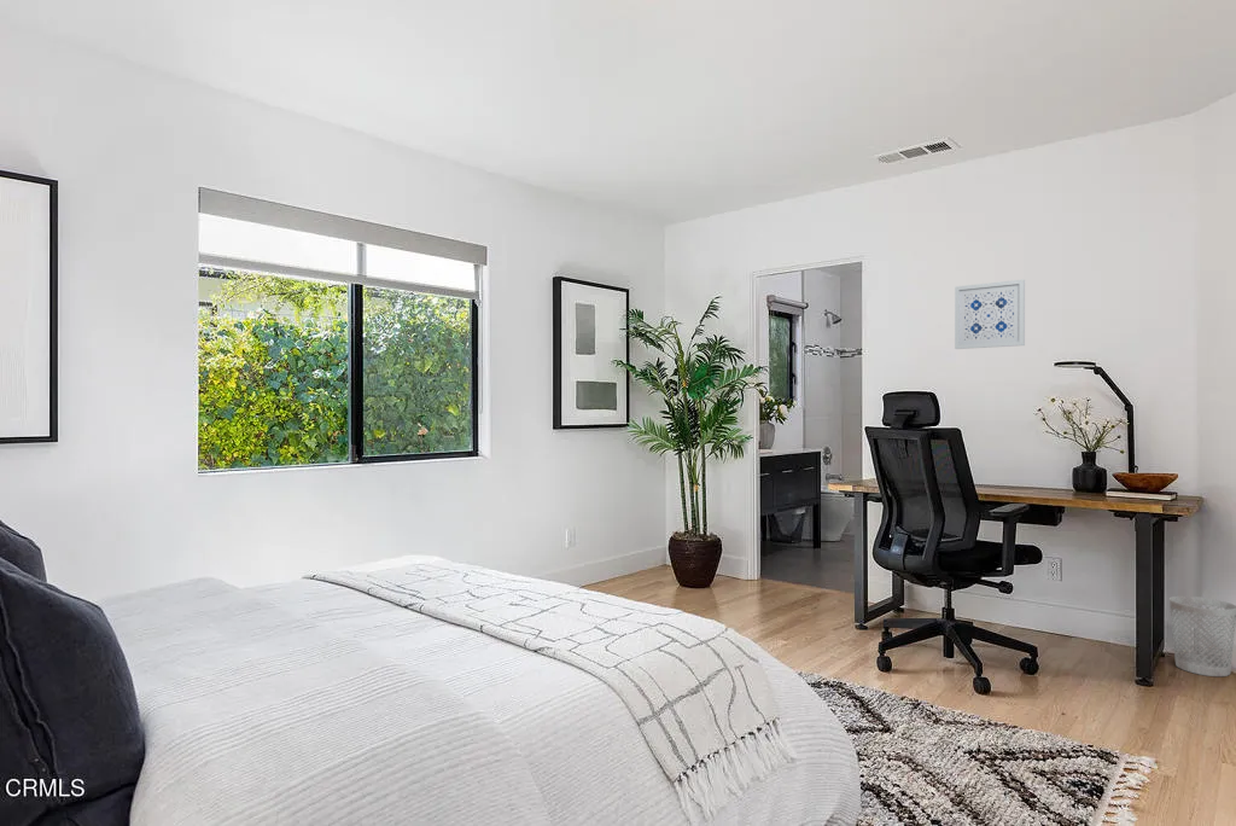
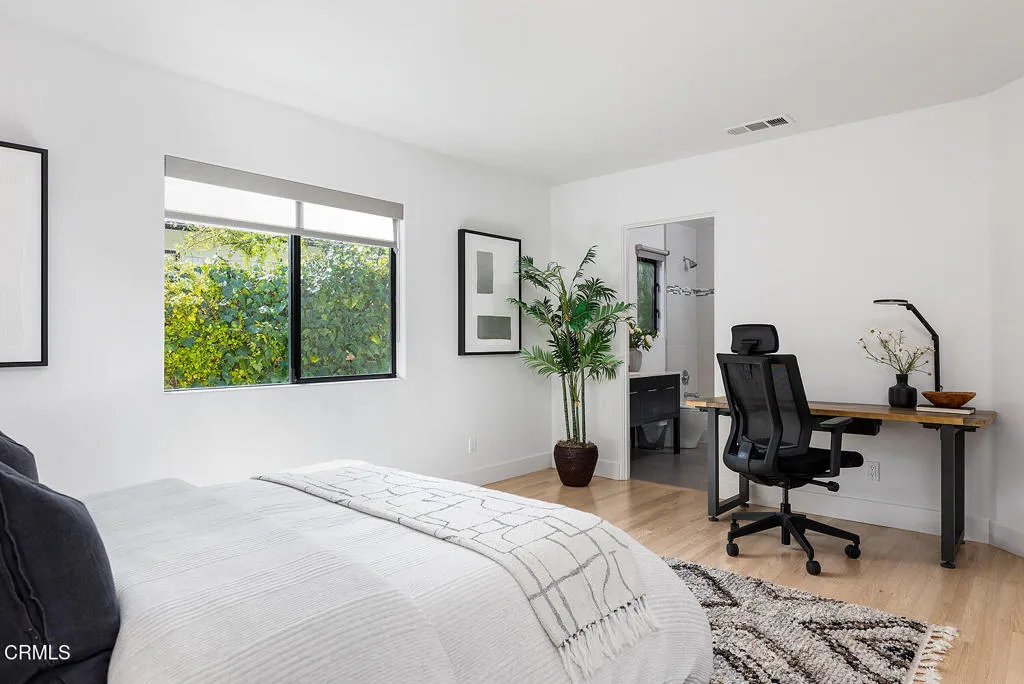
- wastebasket [1168,595,1236,677]
- wall art [954,278,1026,350]
